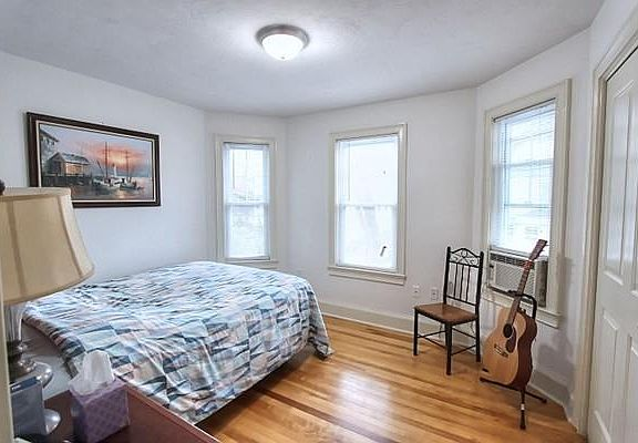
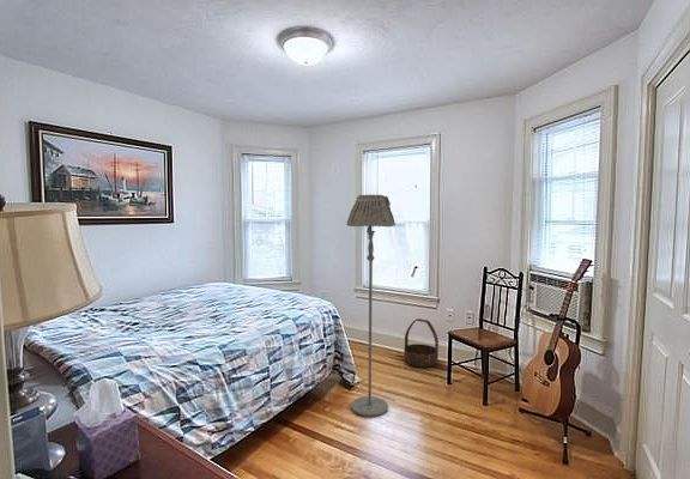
+ floor lamp [345,194,397,418]
+ basket [402,317,440,369]
